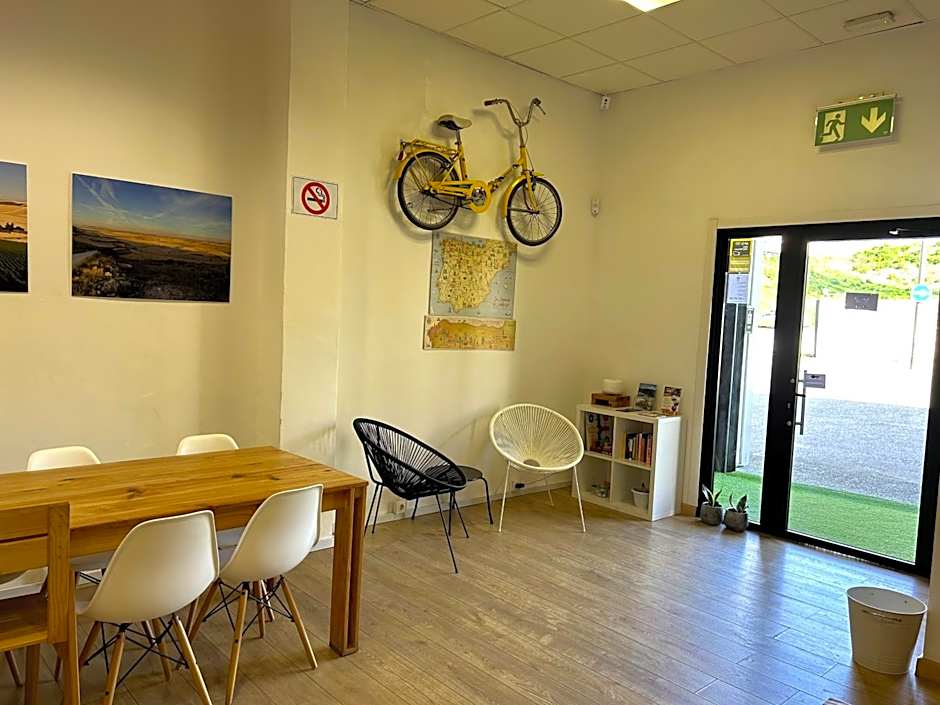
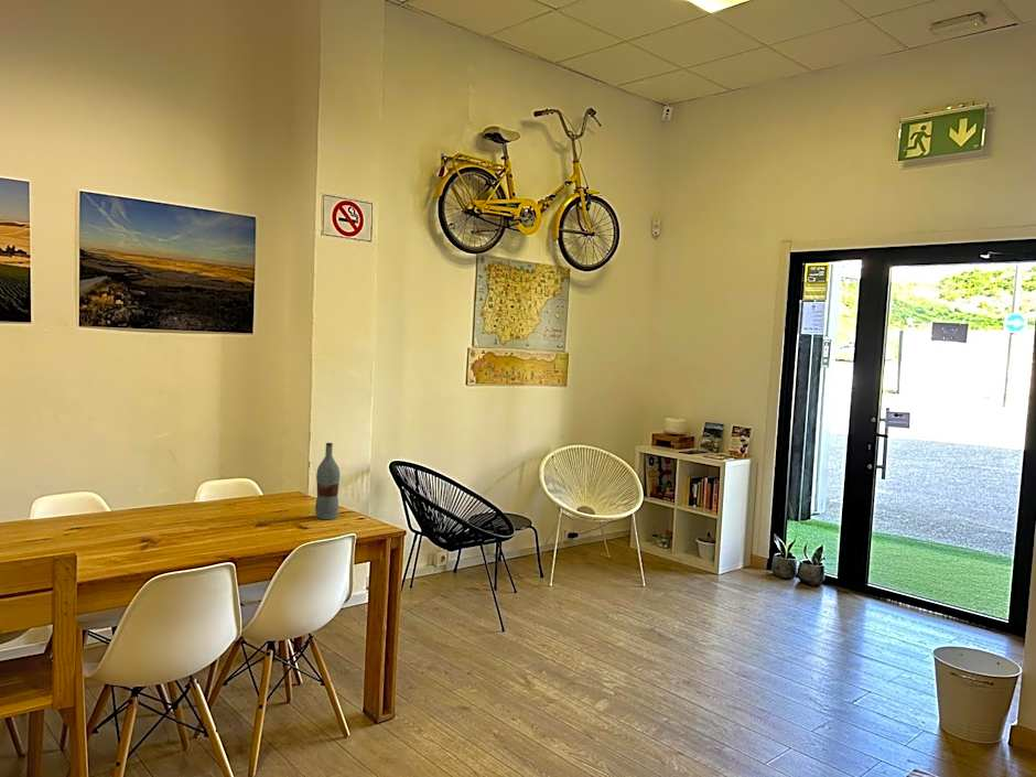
+ bottle [314,442,341,520]
